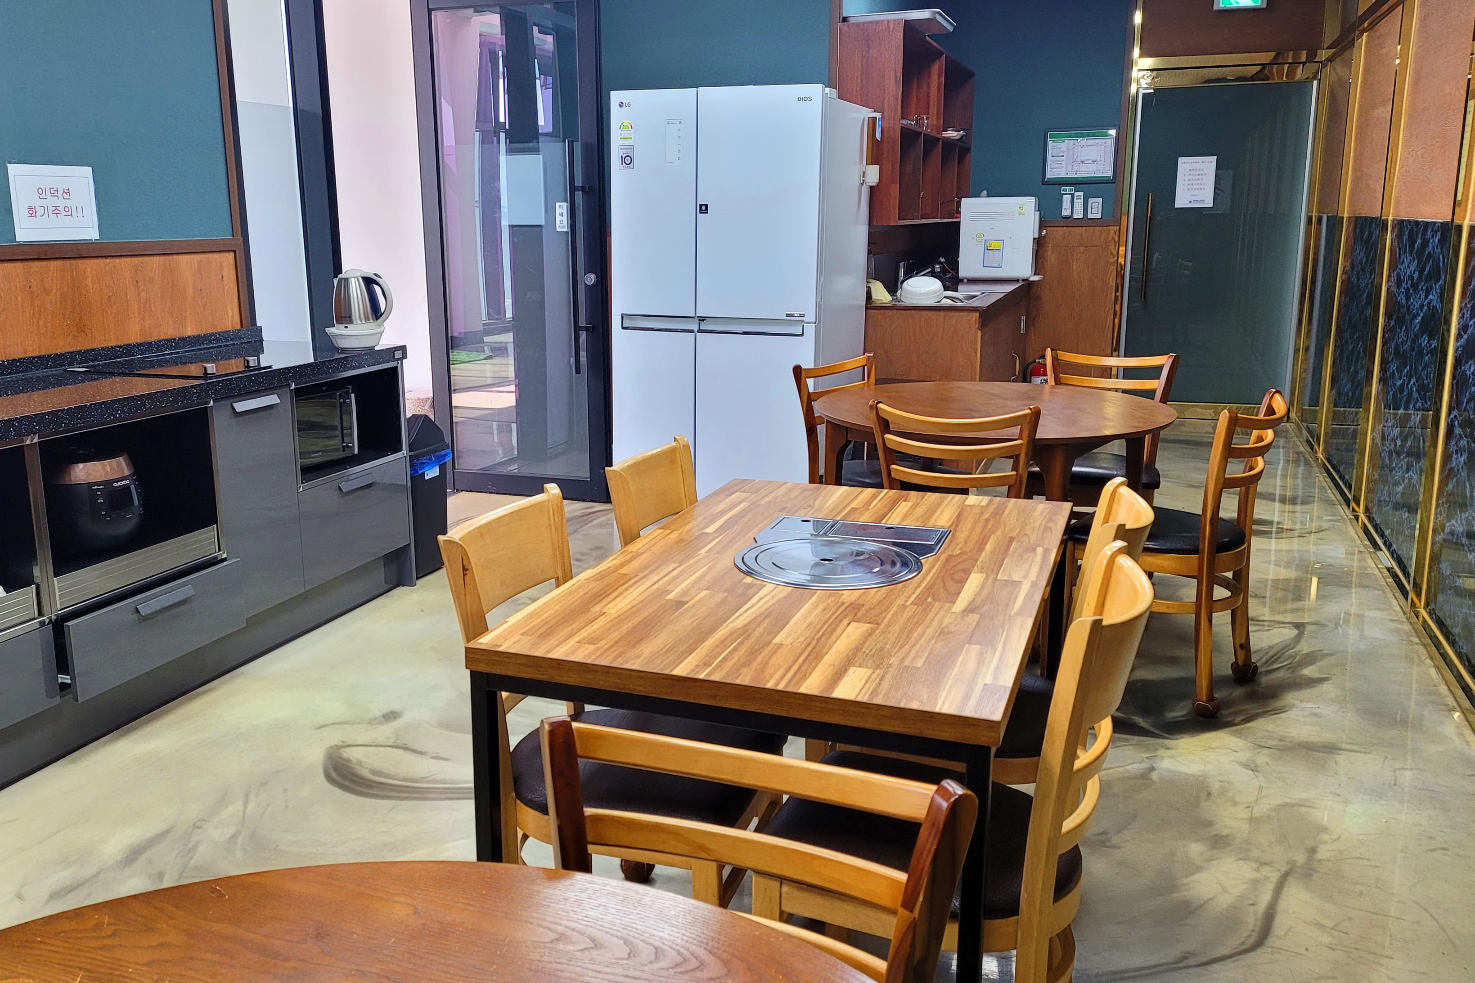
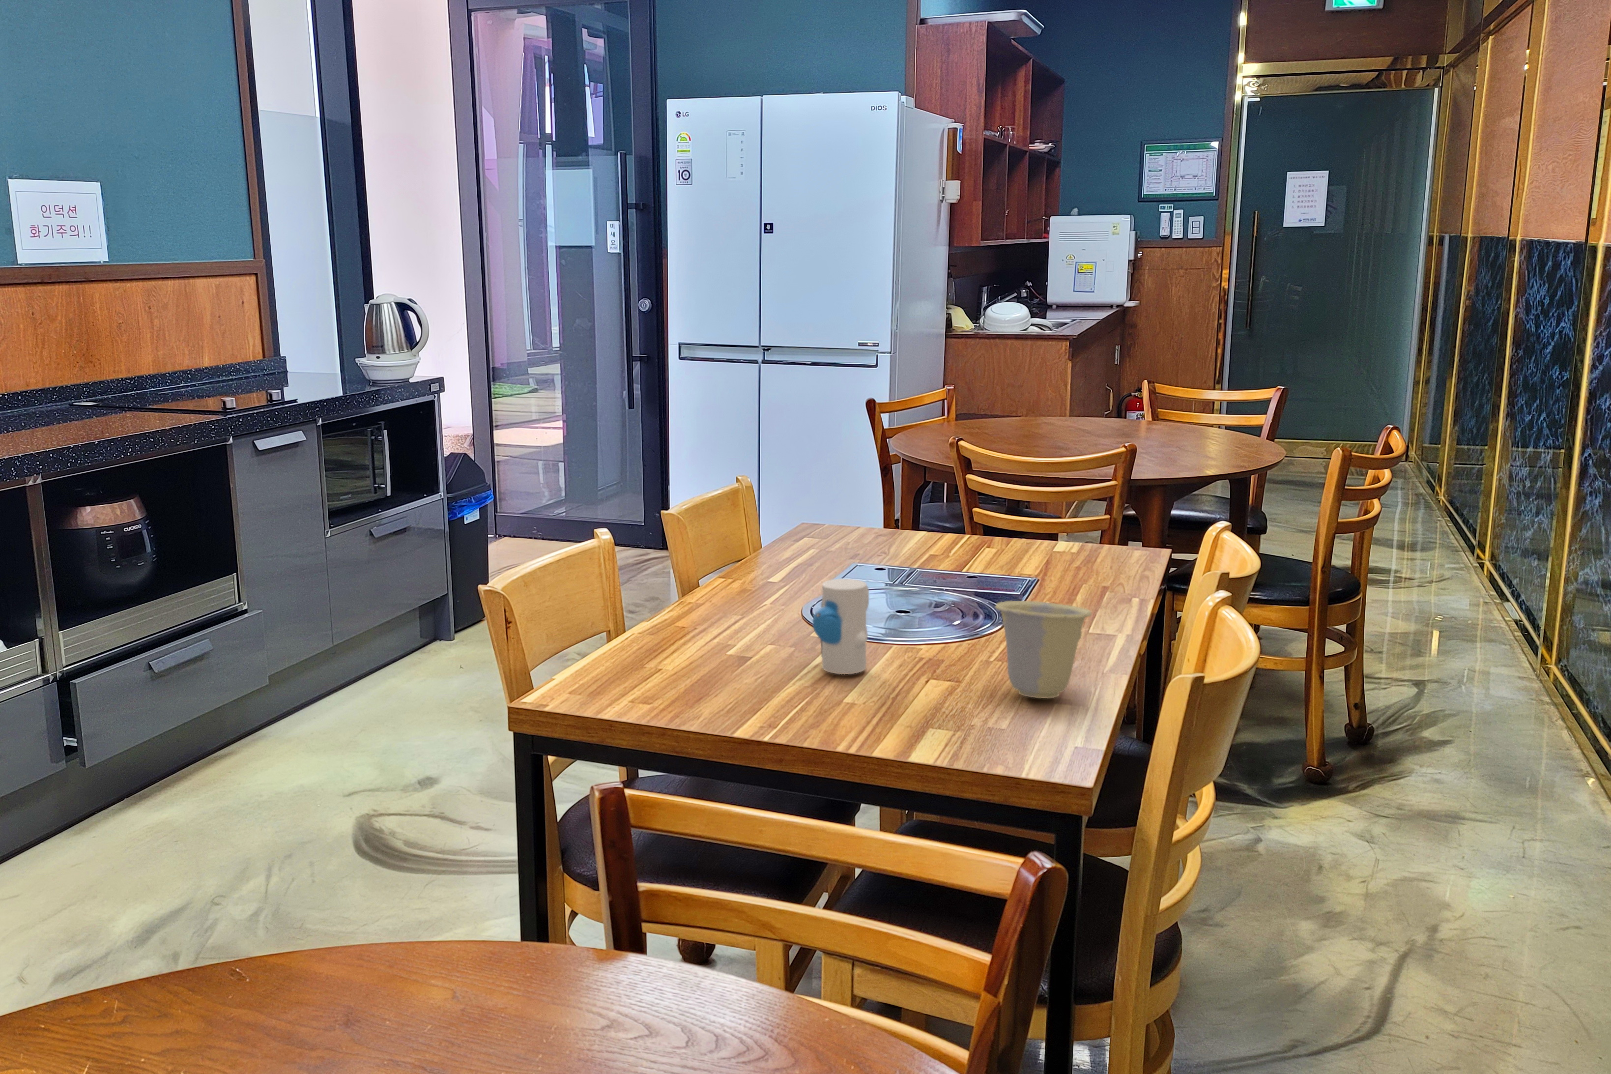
+ toy [811,579,869,675]
+ cup [995,601,1092,699]
